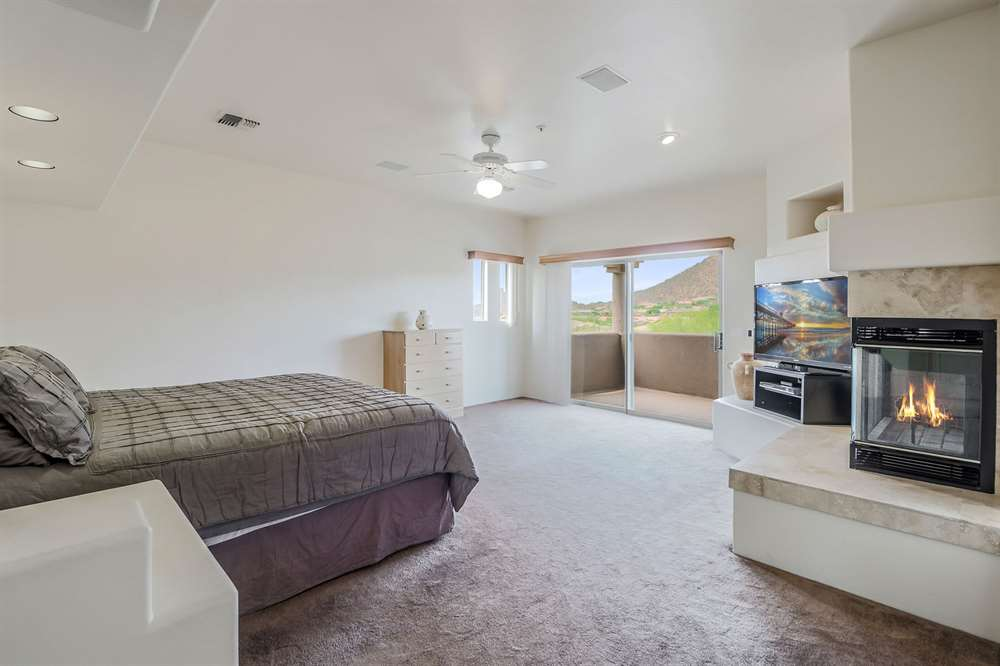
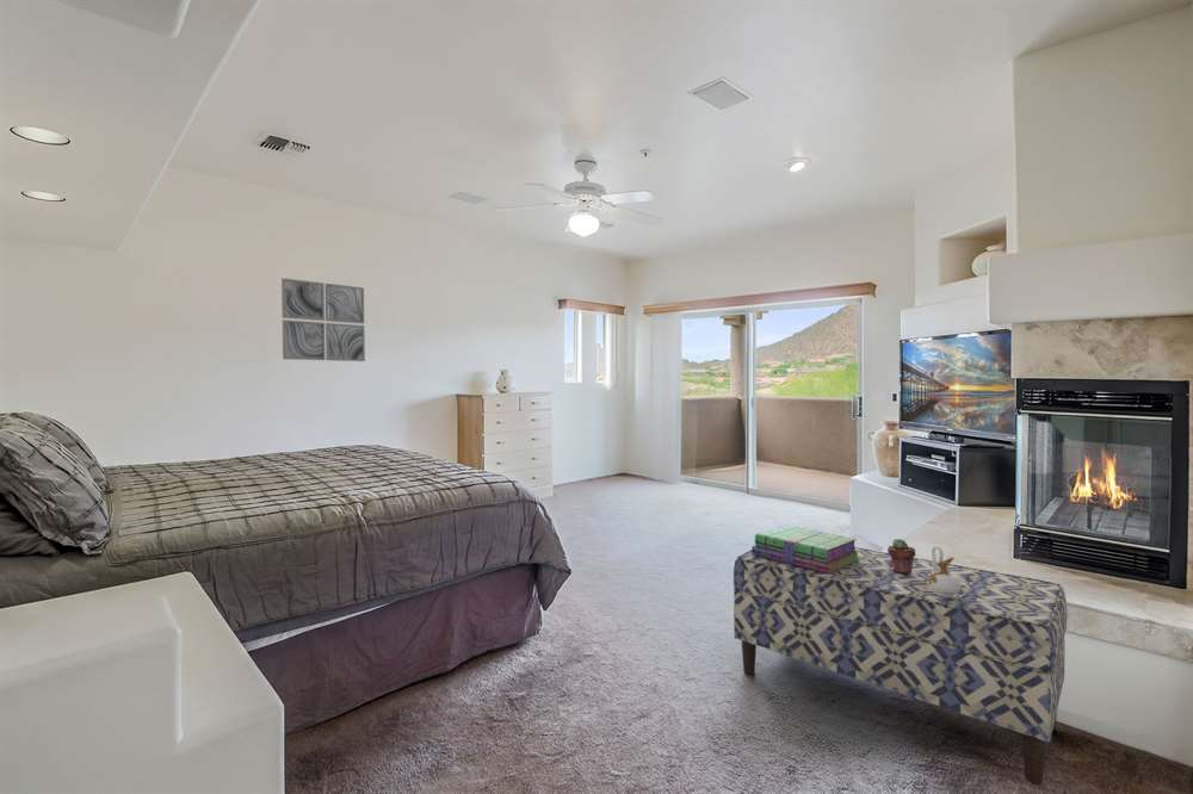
+ stack of books [750,523,859,575]
+ wall art [280,277,366,362]
+ potted succulent [886,538,916,573]
+ bench [733,546,1068,786]
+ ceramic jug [928,545,960,597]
